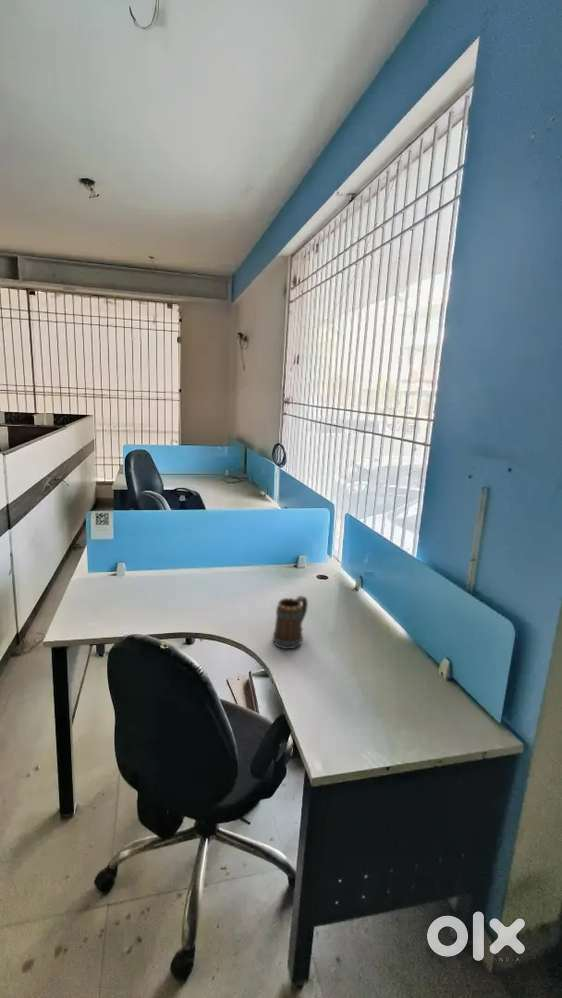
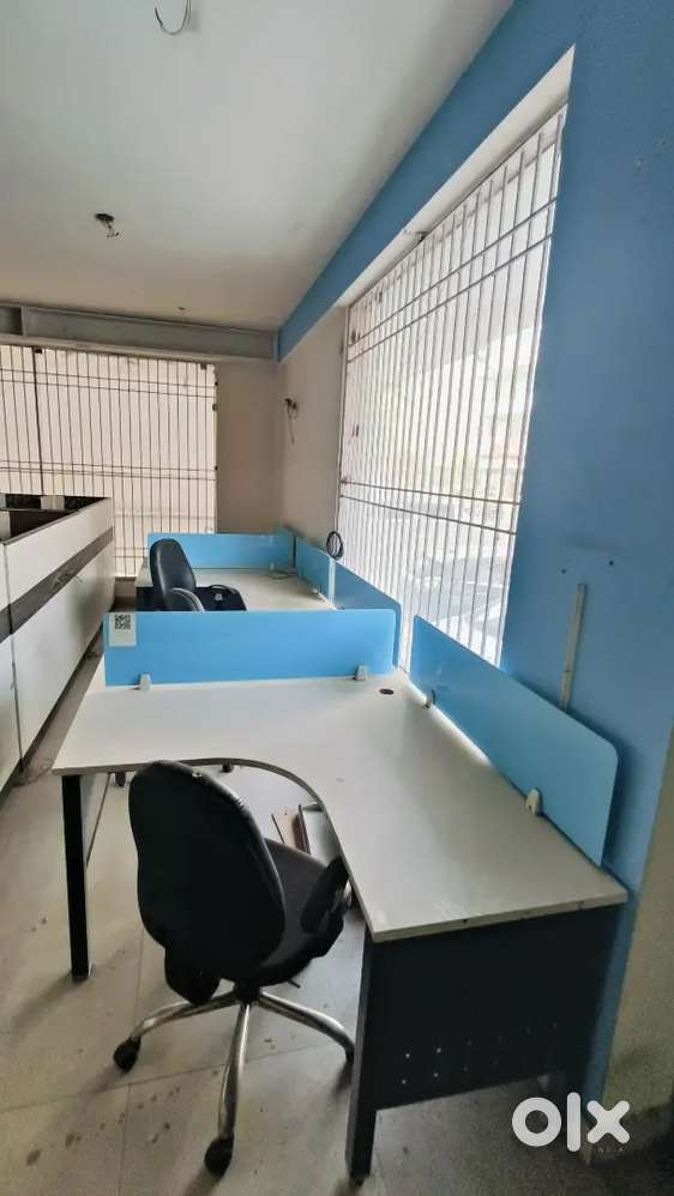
- mug [272,594,309,650]
